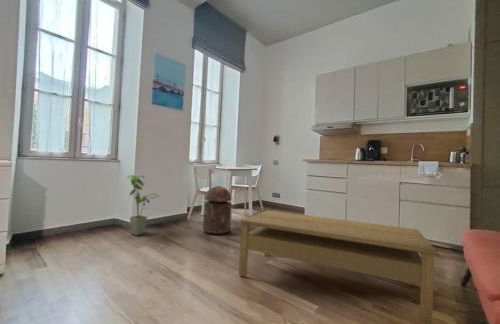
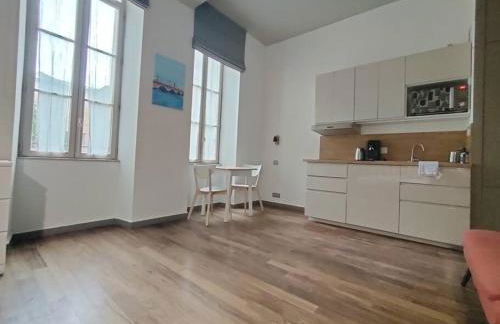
- coffee table [238,209,436,324]
- house plant [126,174,160,236]
- trash can [202,185,233,236]
